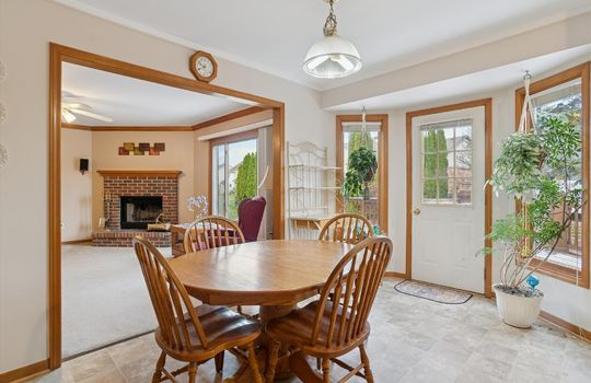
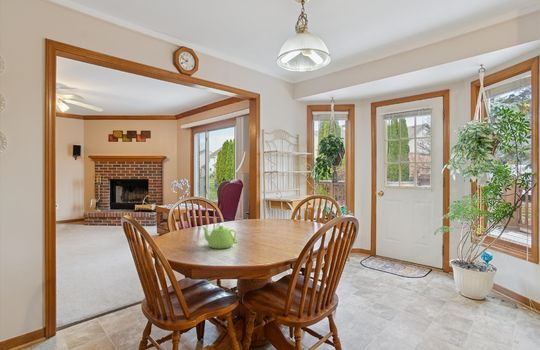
+ teapot [200,225,239,250]
